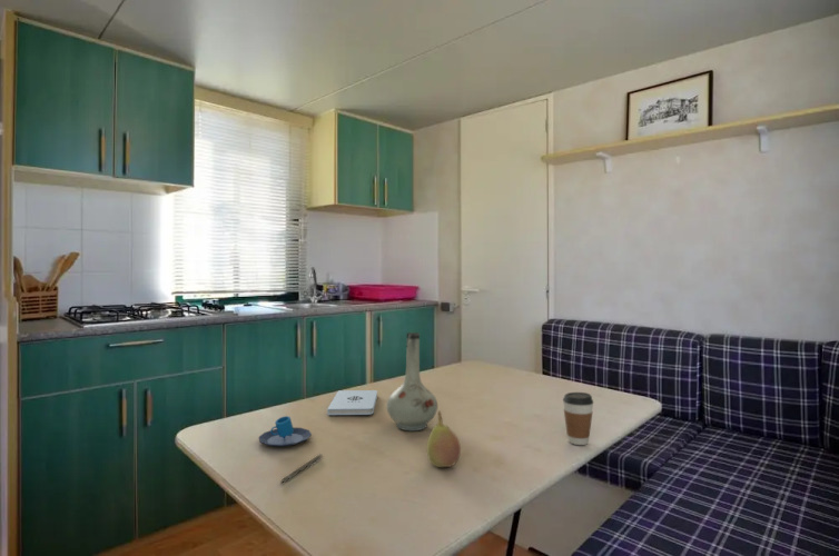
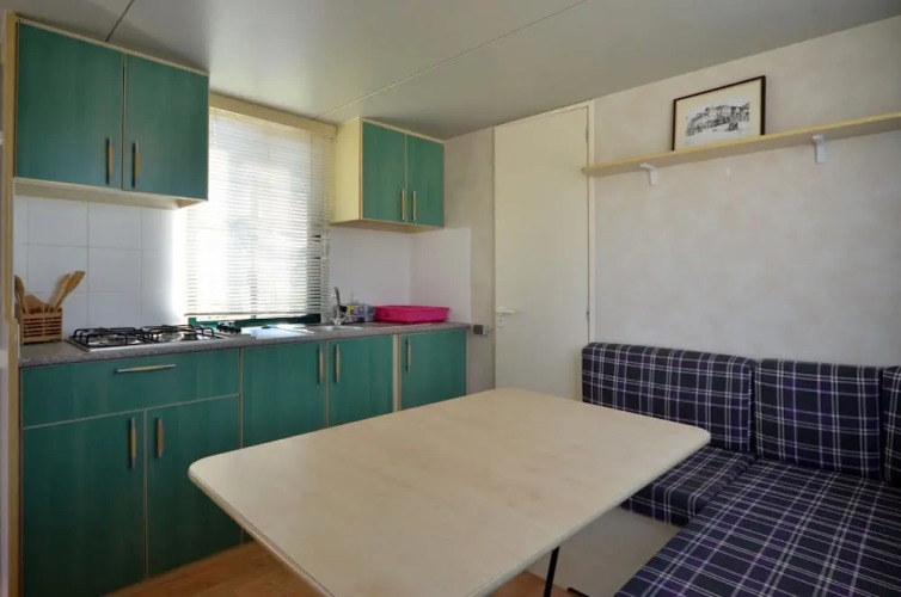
- fruit [425,409,462,468]
- mug [258,415,313,448]
- vase [386,331,438,431]
- notepad [326,389,378,416]
- pen [278,453,324,485]
- coffee cup [562,391,594,446]
